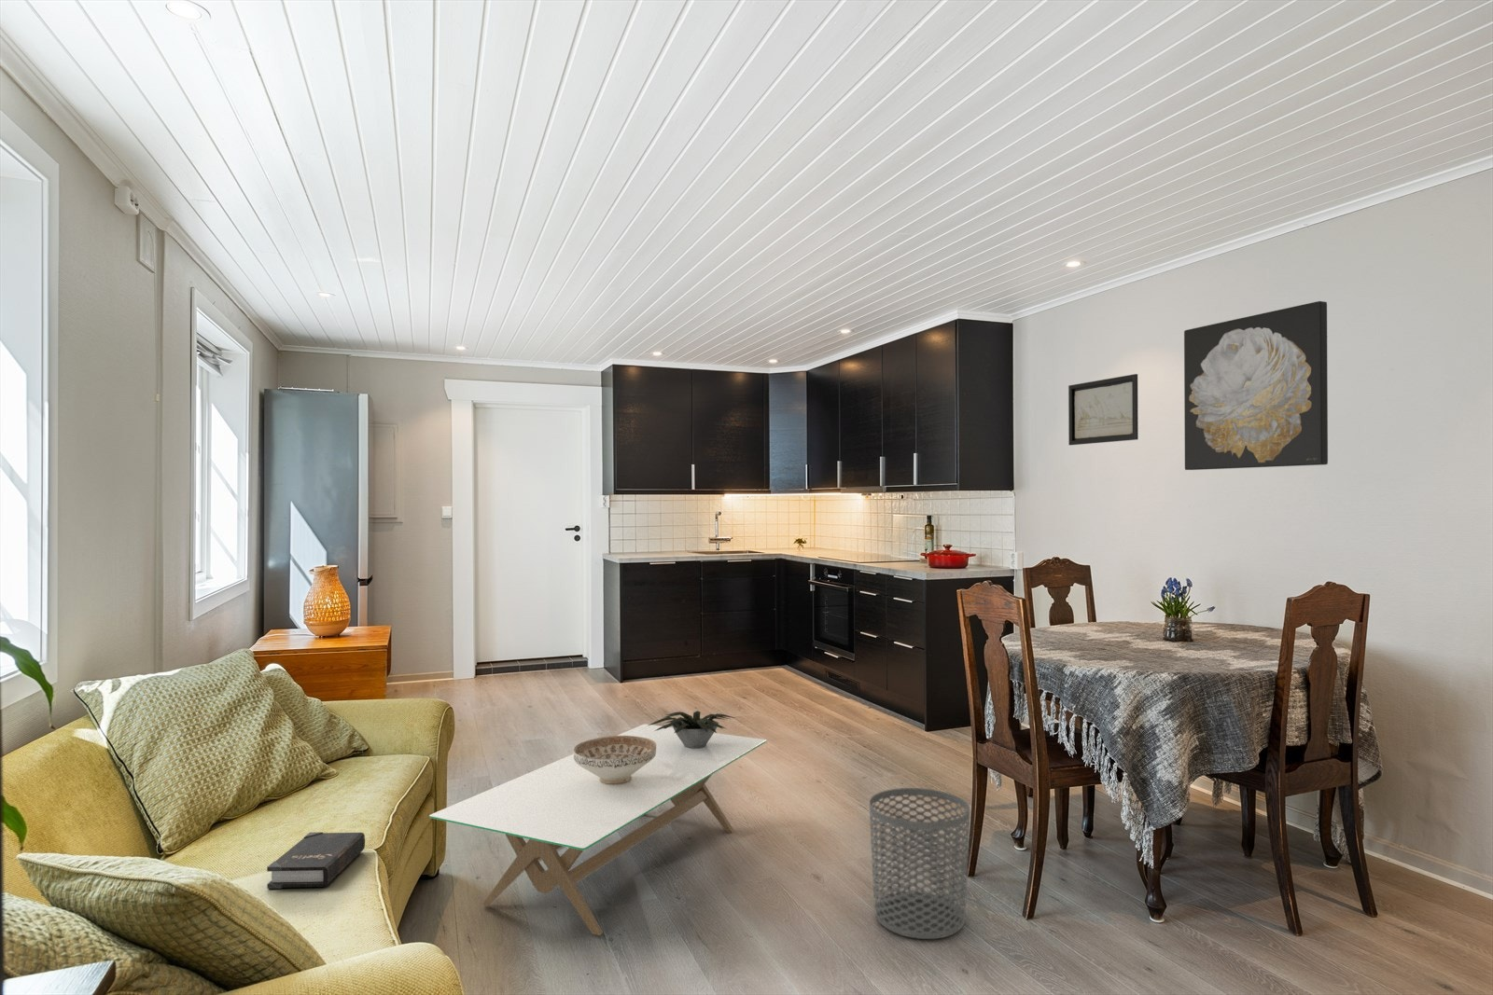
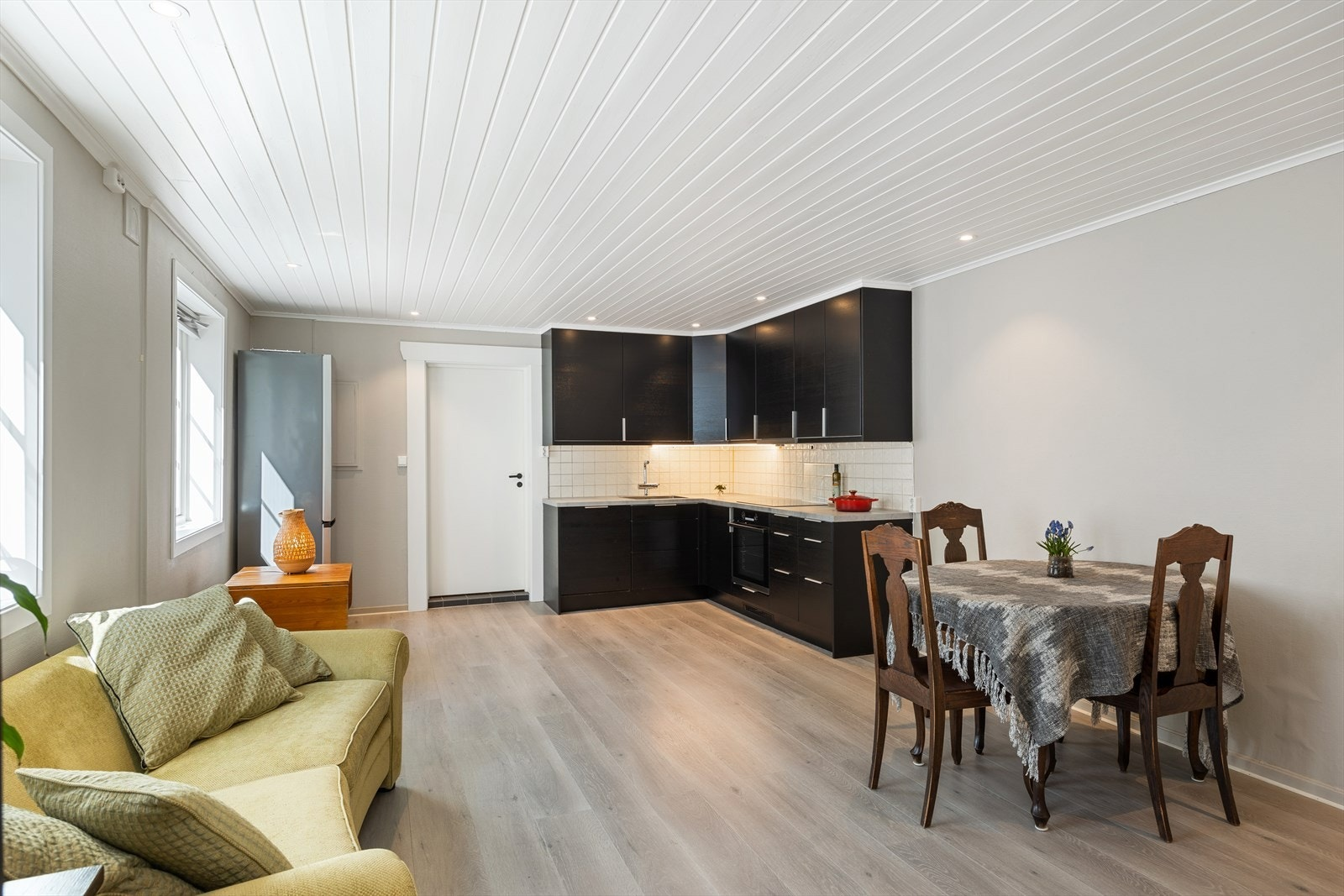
- hardback book [265,831,365,890]
- potted plant [649,710,737,748]
- wall art [1068,373,1140,445]
- wall art [1183,300,1329,471]
- coffee table [429,723,768,936]
- waste bin [869,787,971,939]
- decorative bowl [572,735,657,784]
